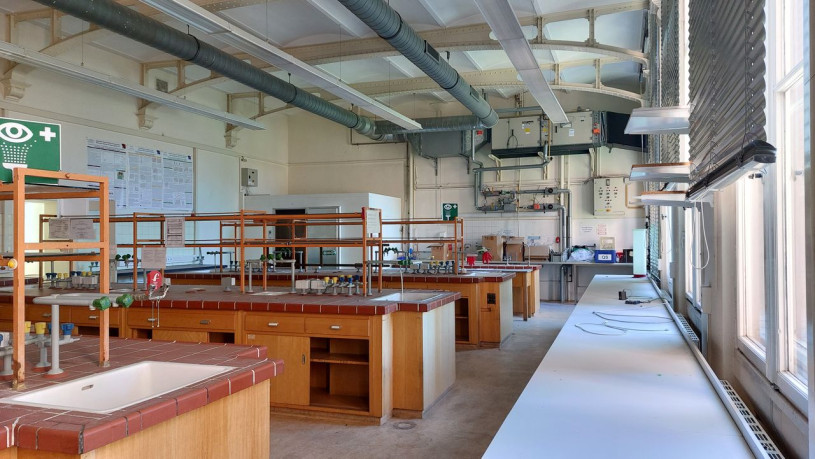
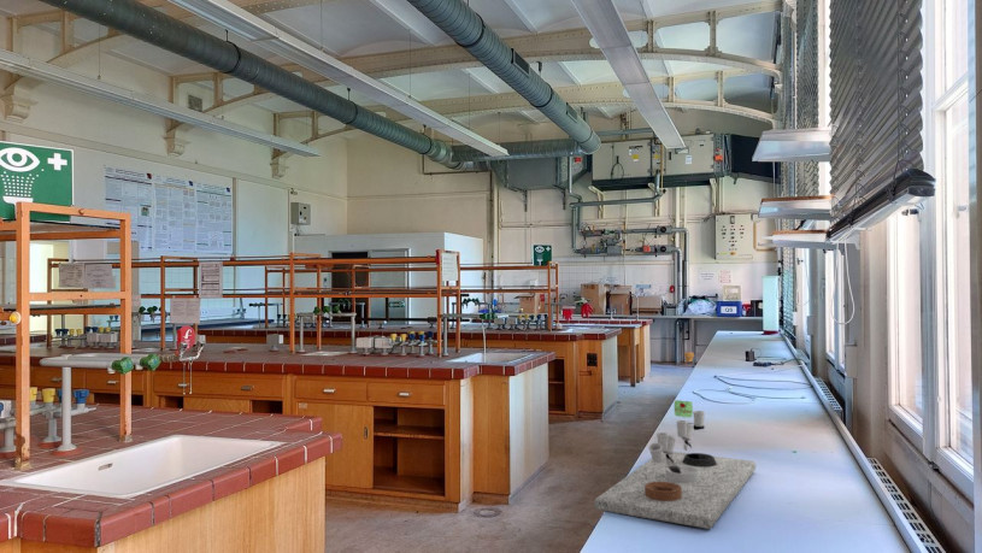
+ laboratory equipment [593,410,757,530]
+ bottle [672,351,695,419]
